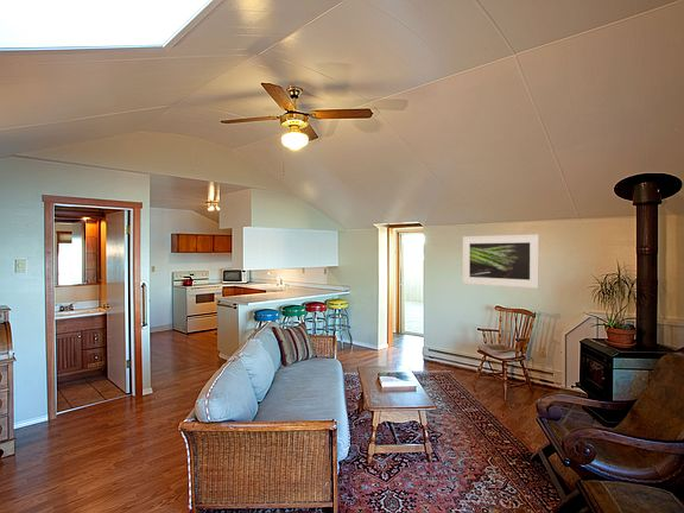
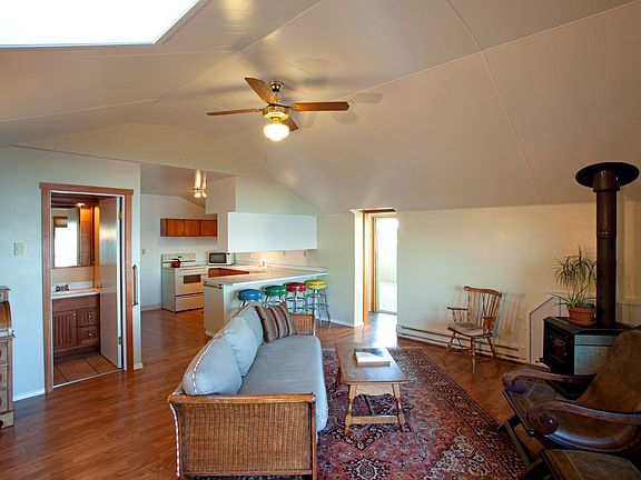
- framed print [462,233,540,290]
